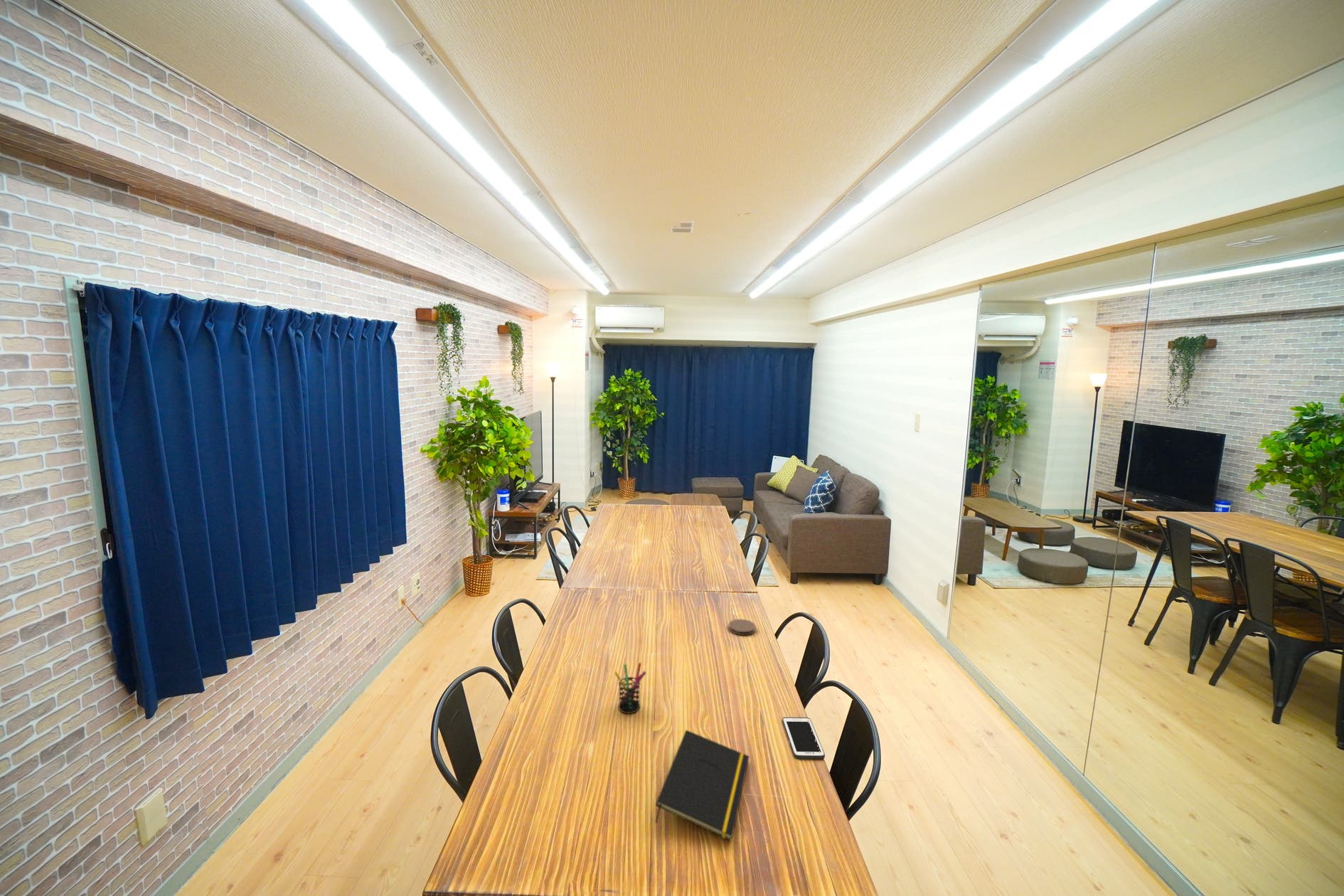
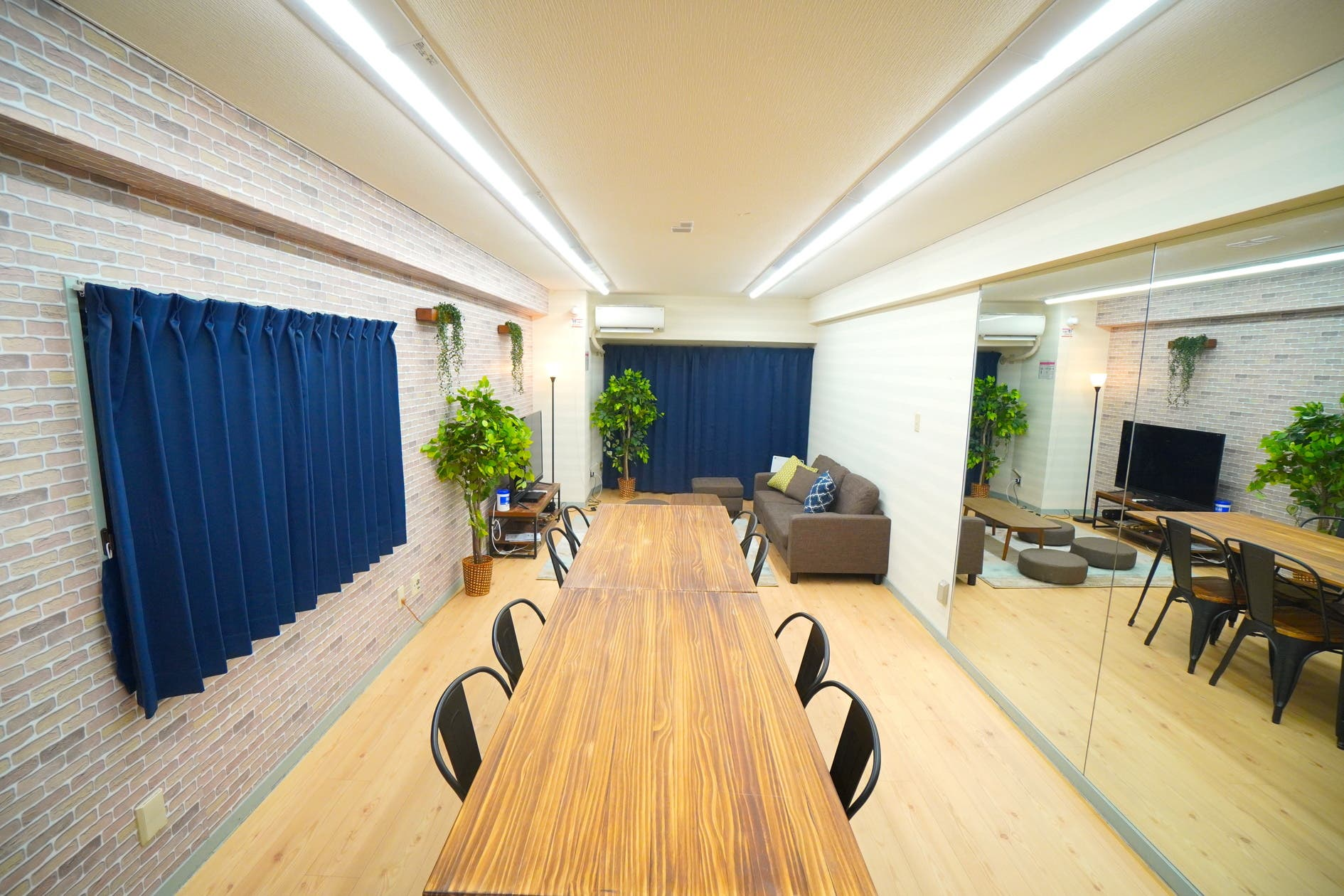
- notepad [655,730,750,842]
- pen holder [614,662,647,714]
- cell phone [782,717,826,759]
- coaster [728,619,757,636]
